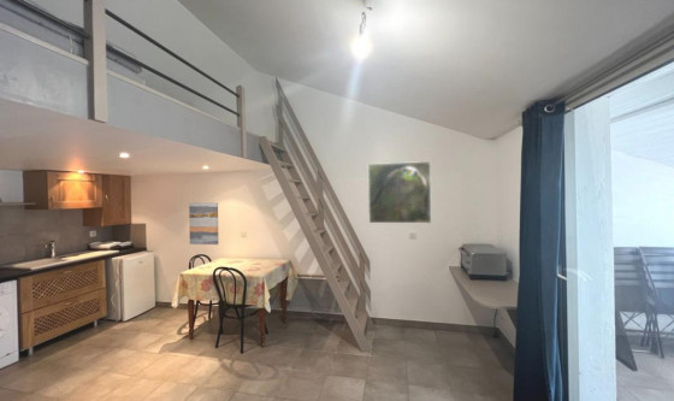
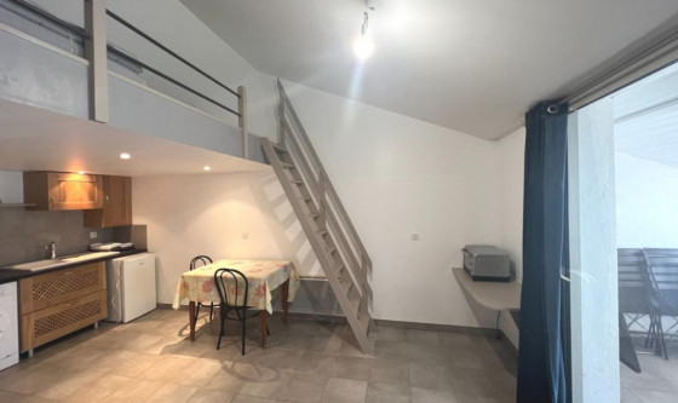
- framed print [367,160,432,225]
- wall art [188,201,219,246]
